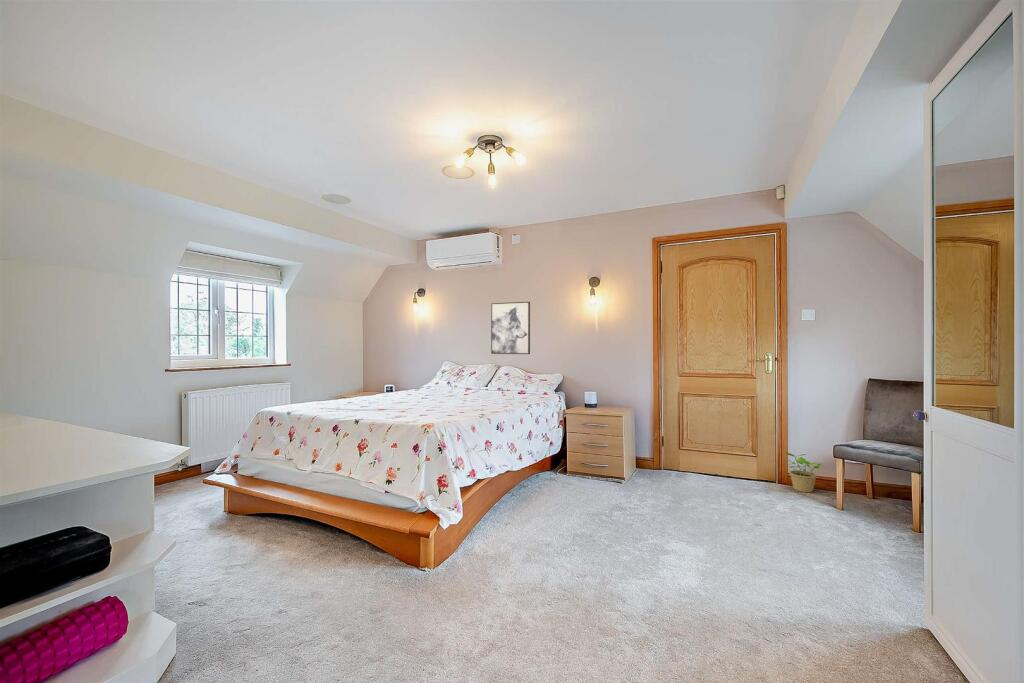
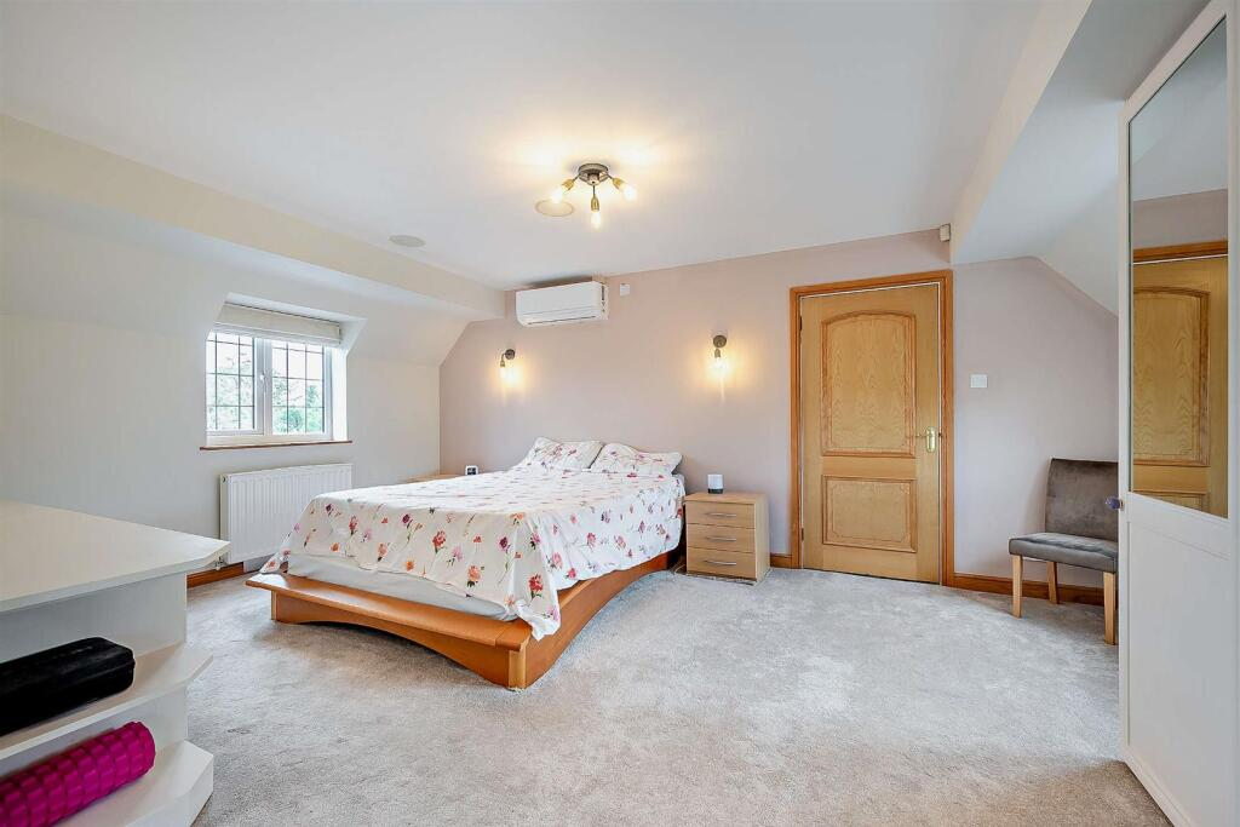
- potted plant [781,451,824,493]
- wall art [490,301,531,355]
